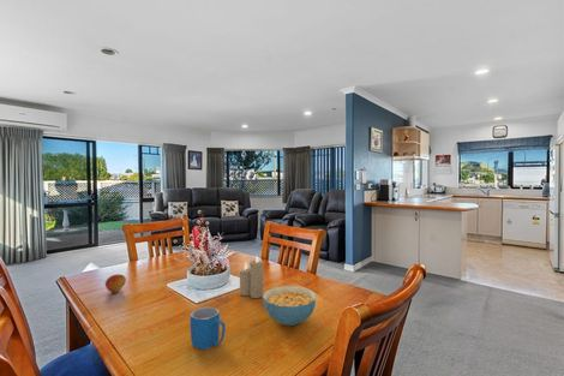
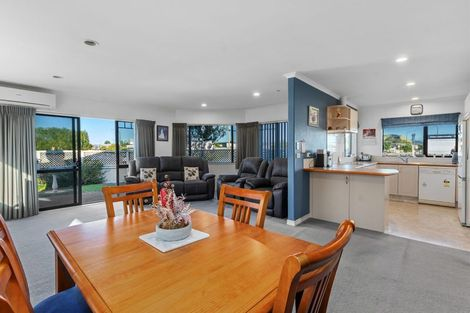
- cereal bowl [262,285,317,327]
- mug [188,306,227,351]
- fruit [104,273,127,294]
- candle [239,255,265,299]
